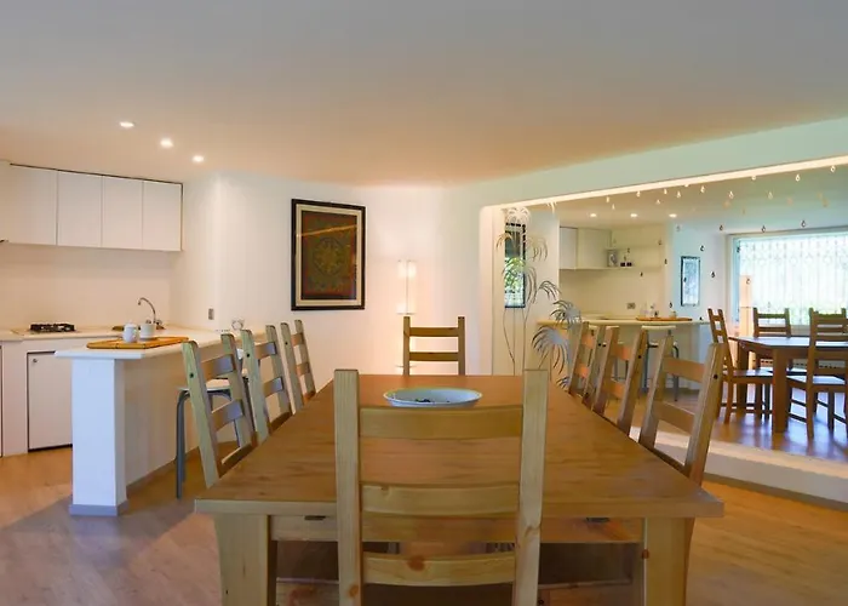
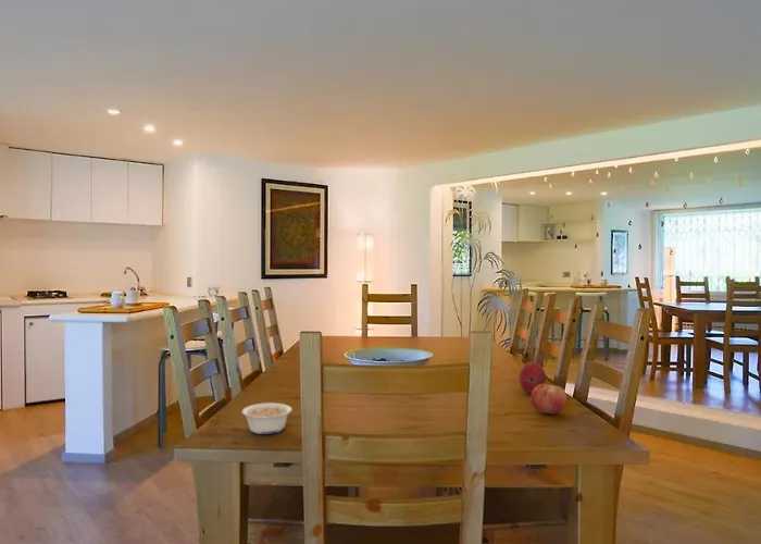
+ legume [241,401,294,435]
+ fruit [529,383,567,415]
+ fruit [517,360,547,395]
